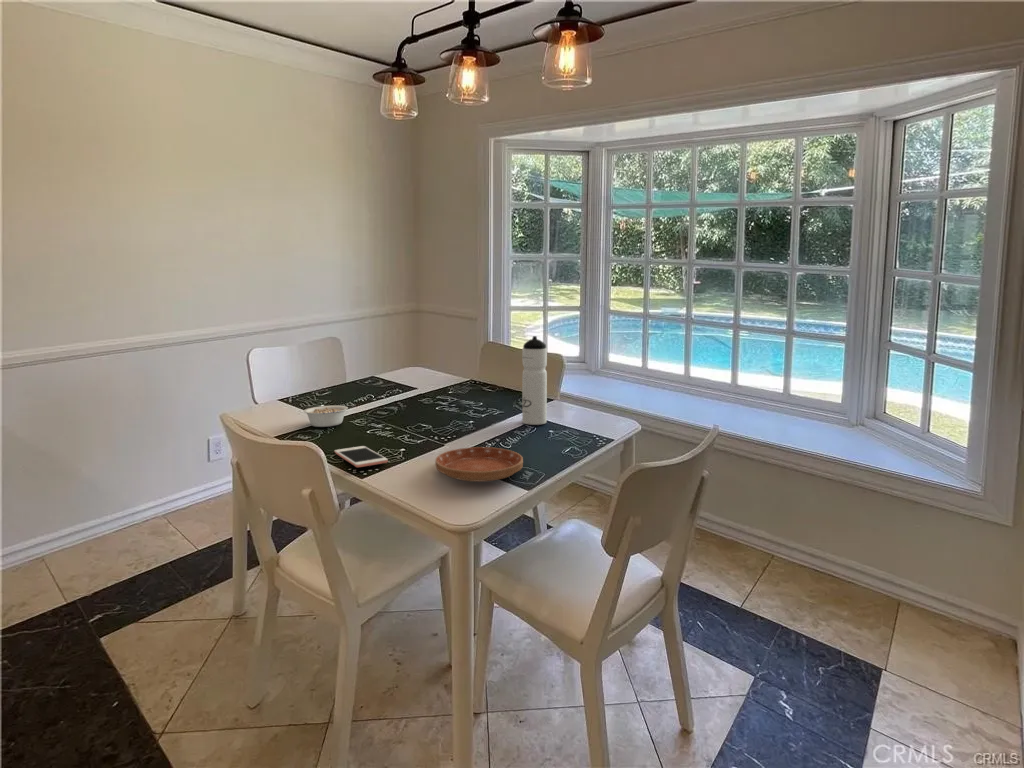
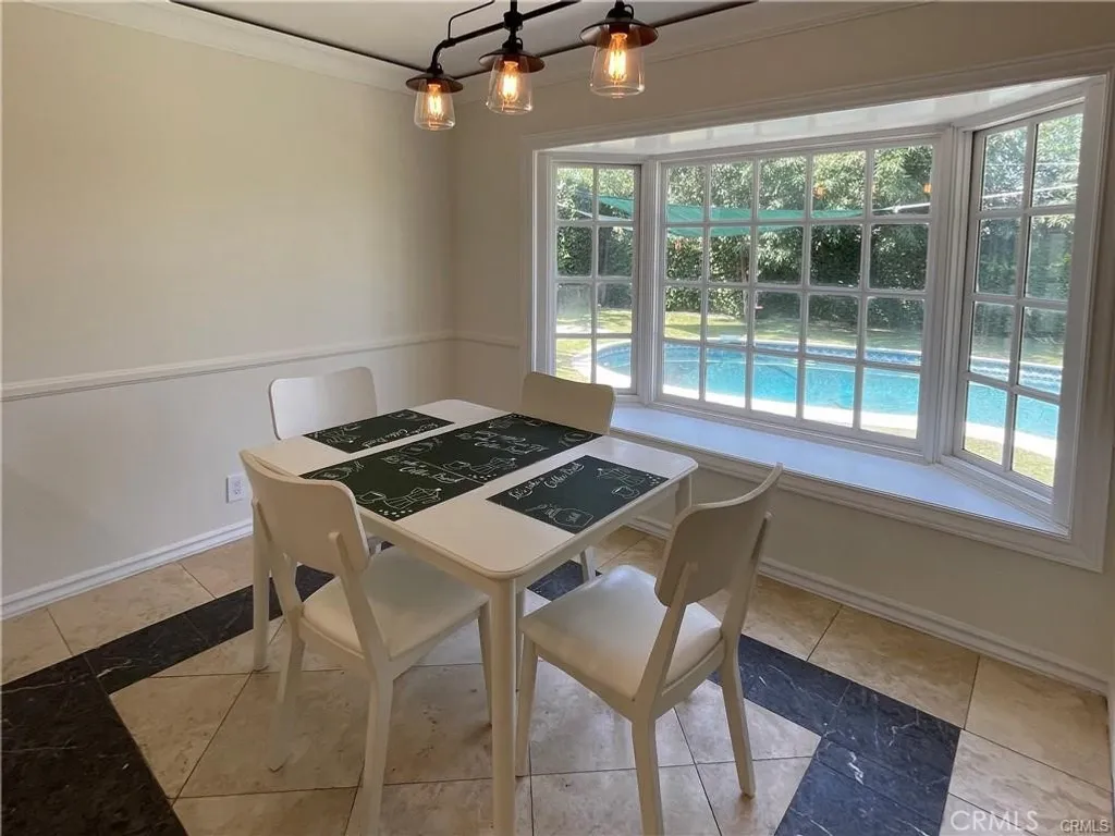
- saucer [434,446,524,482]
- legume [303,404,357,428]
- cell phone [333,445,389,468]
- water bottle [521,335,548,426]
